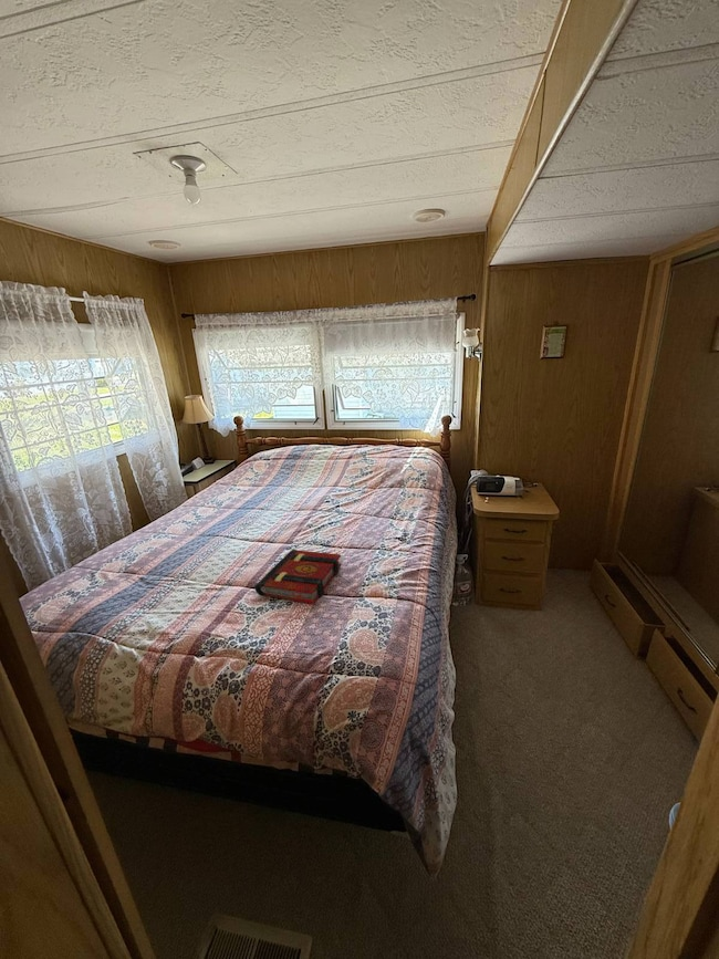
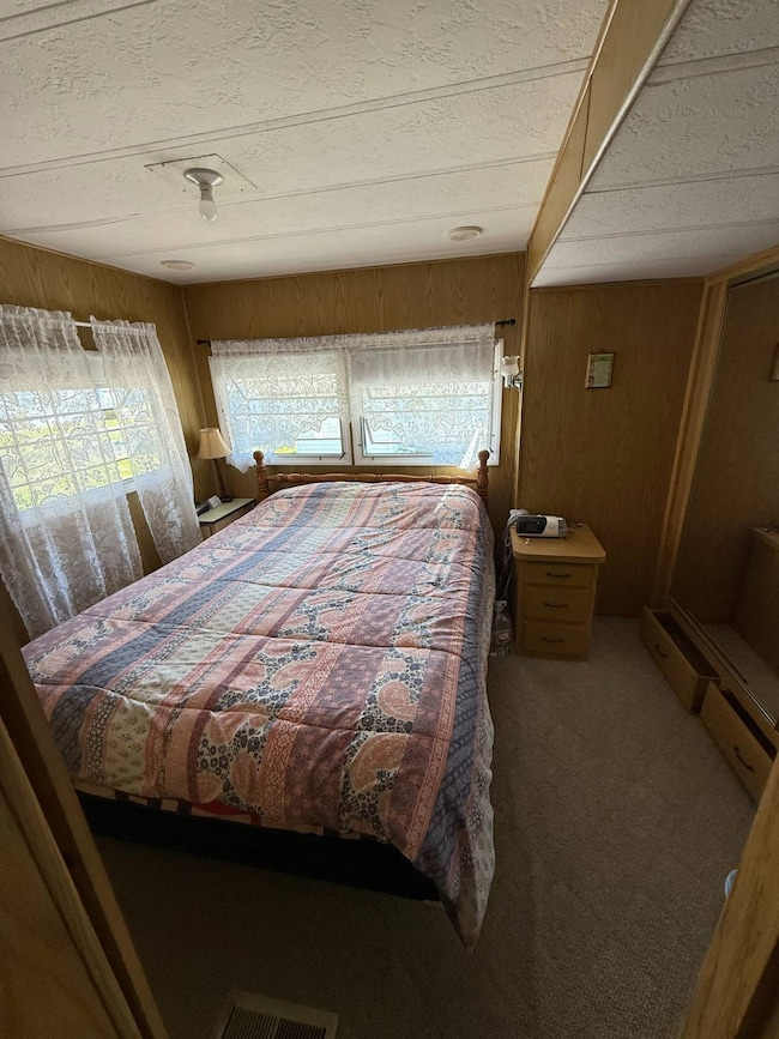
- book [254,549,343,605]
